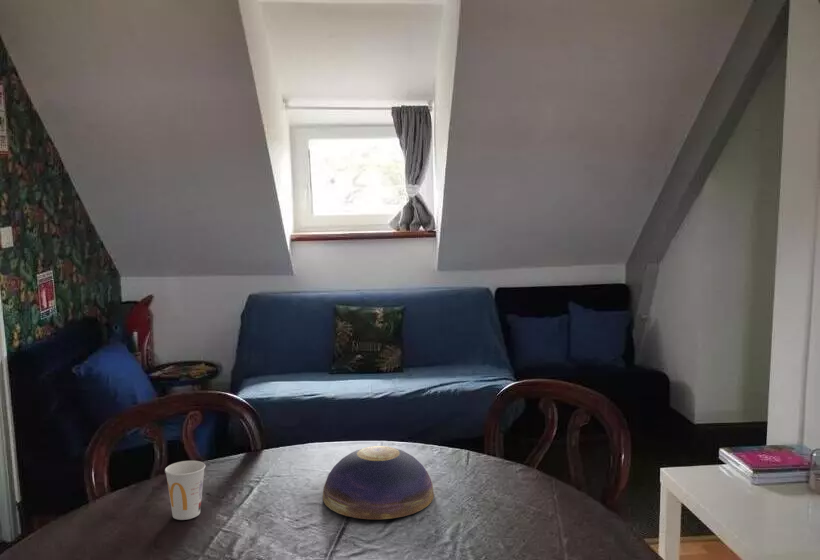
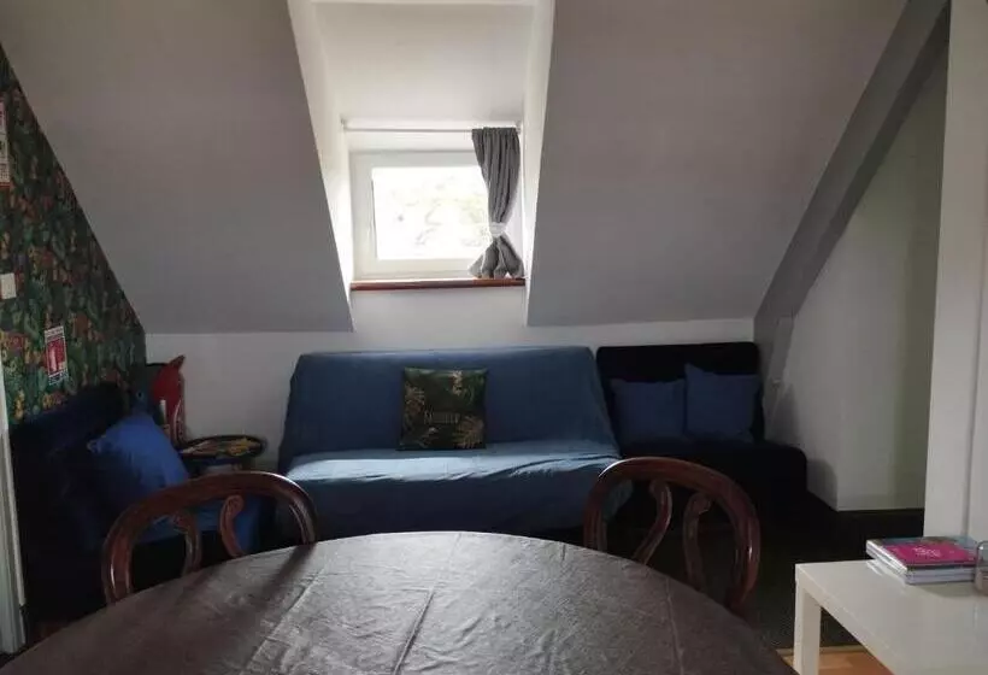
- cup [164,460,206,521]
- decorative bowl [322,445,435,520]
